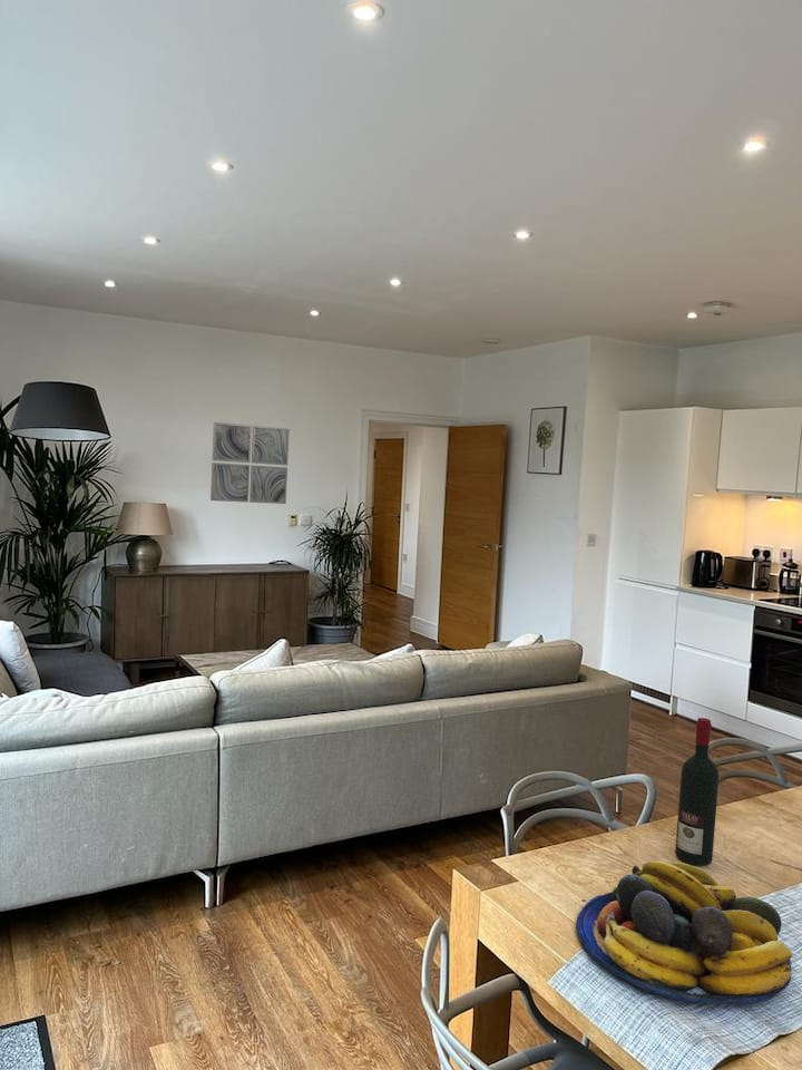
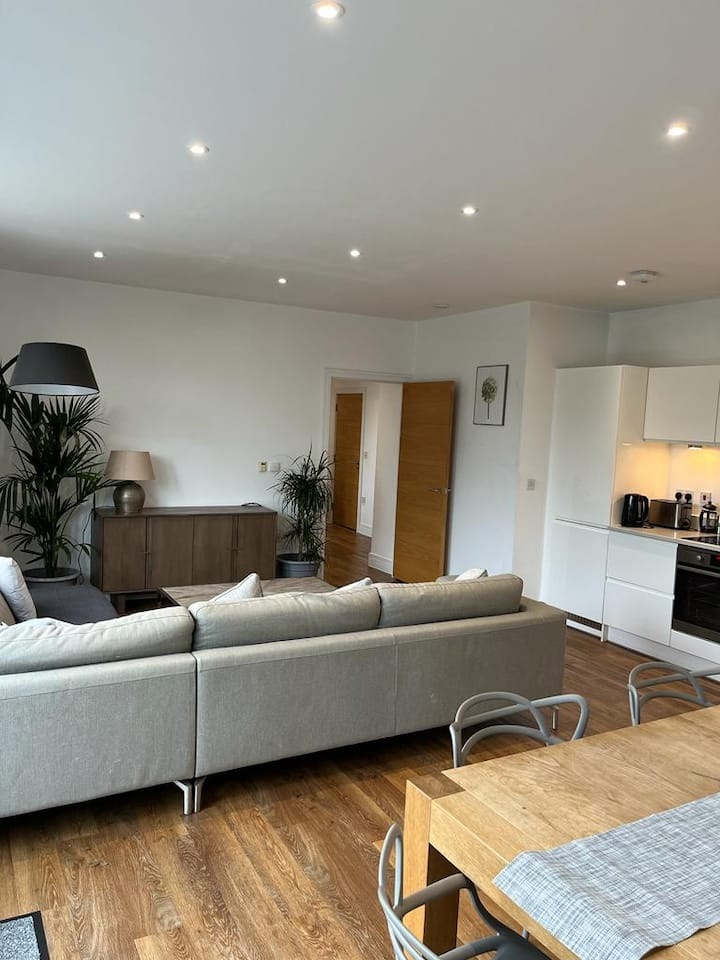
- alcohol [674,717,720,867]
- wall art [209,421,291,505]
- fruit bowl [575,859,793,1006]
